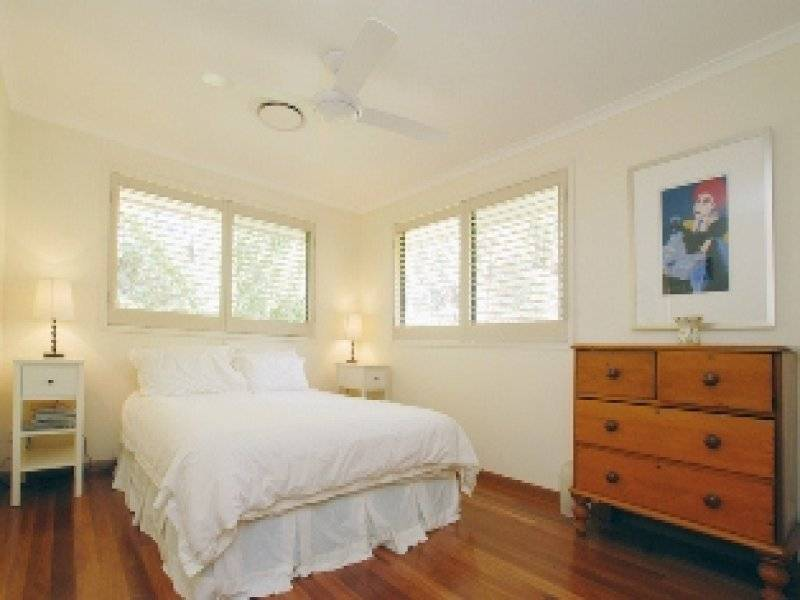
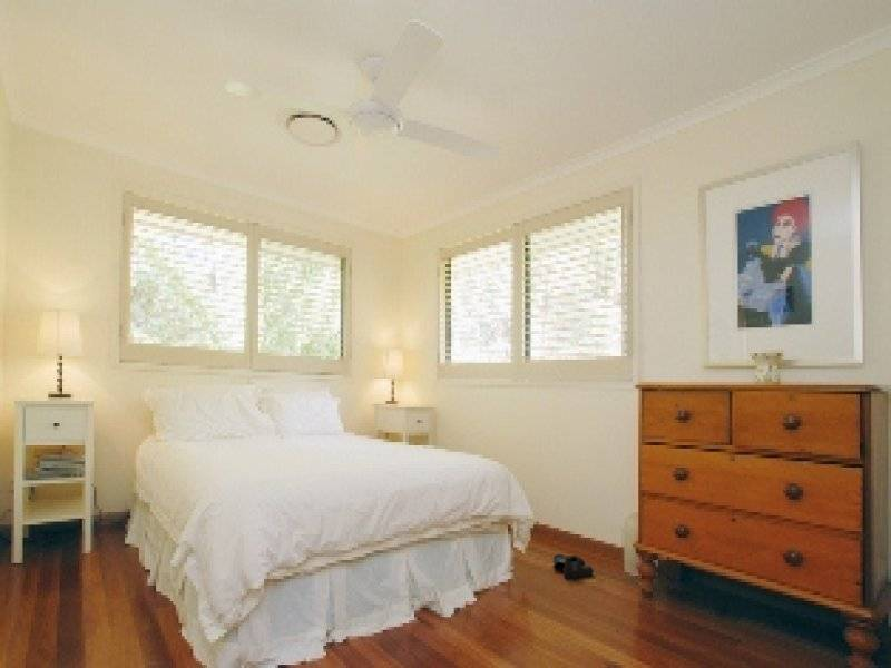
+ boots [551,553,595,580]
